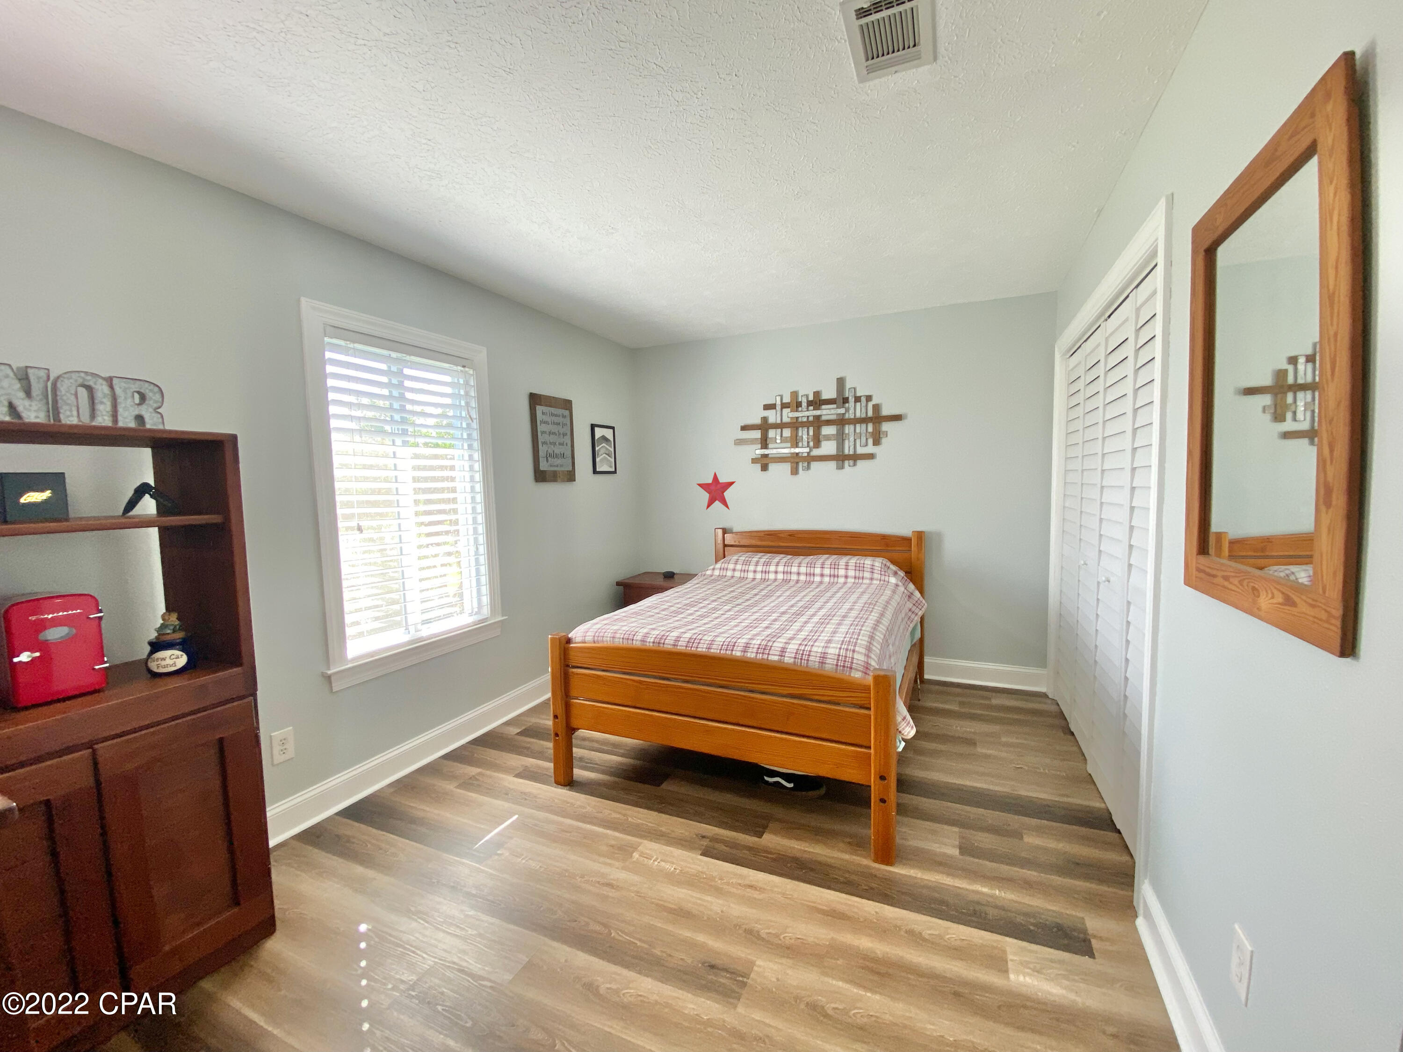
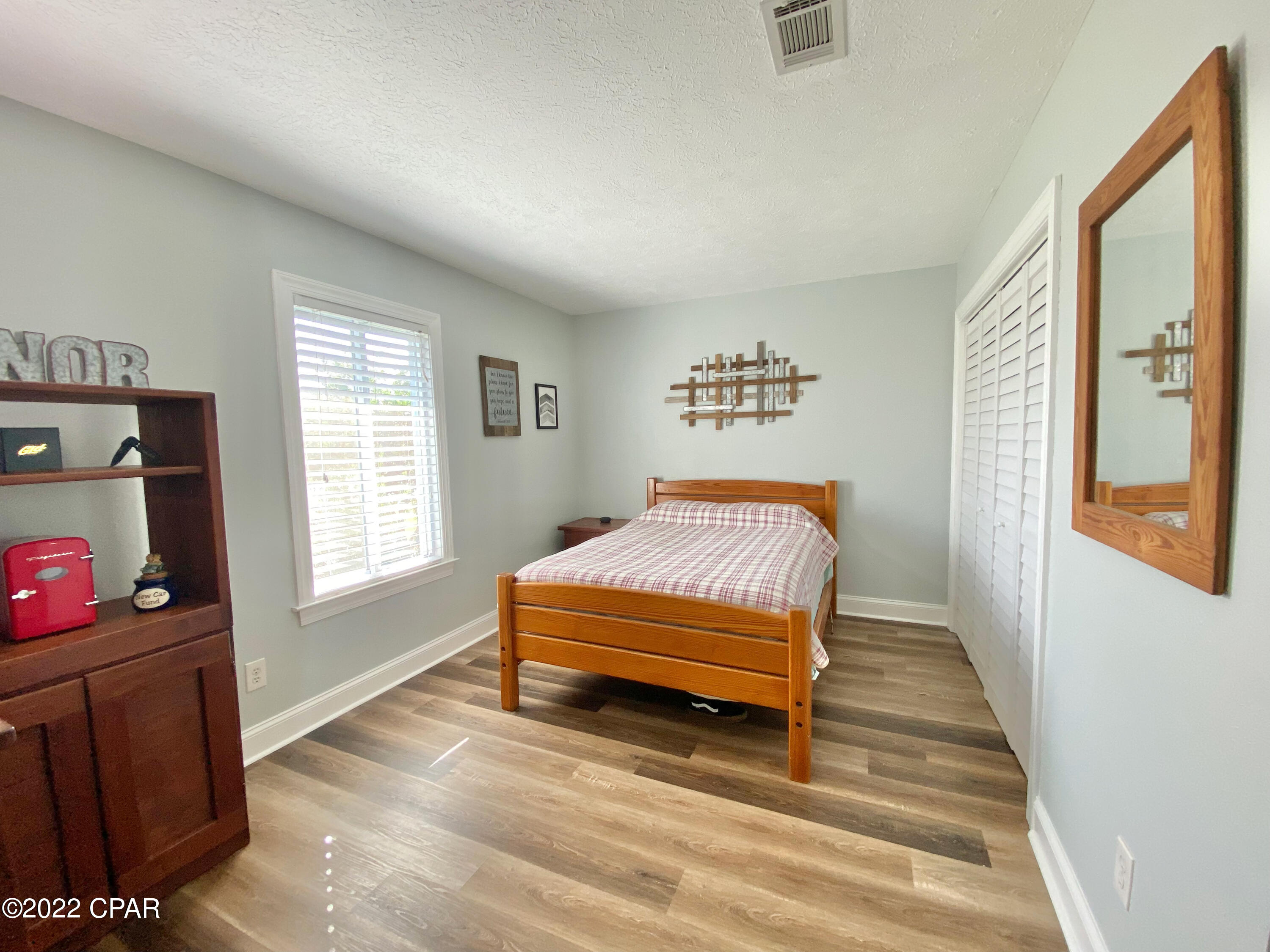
- decorative star [695,471,737,511]
